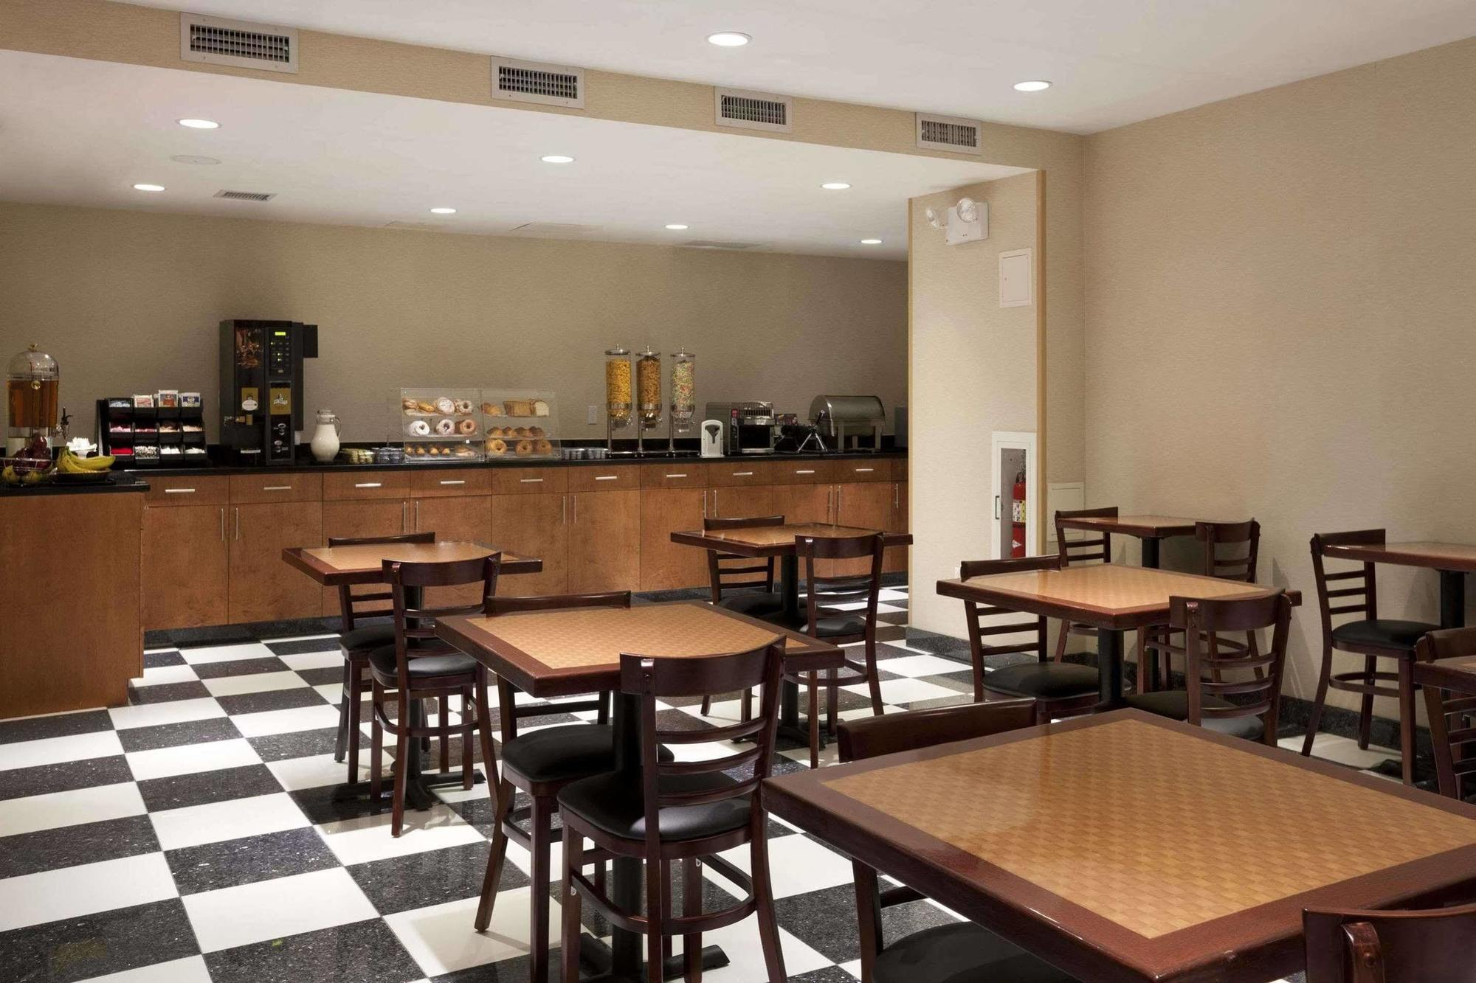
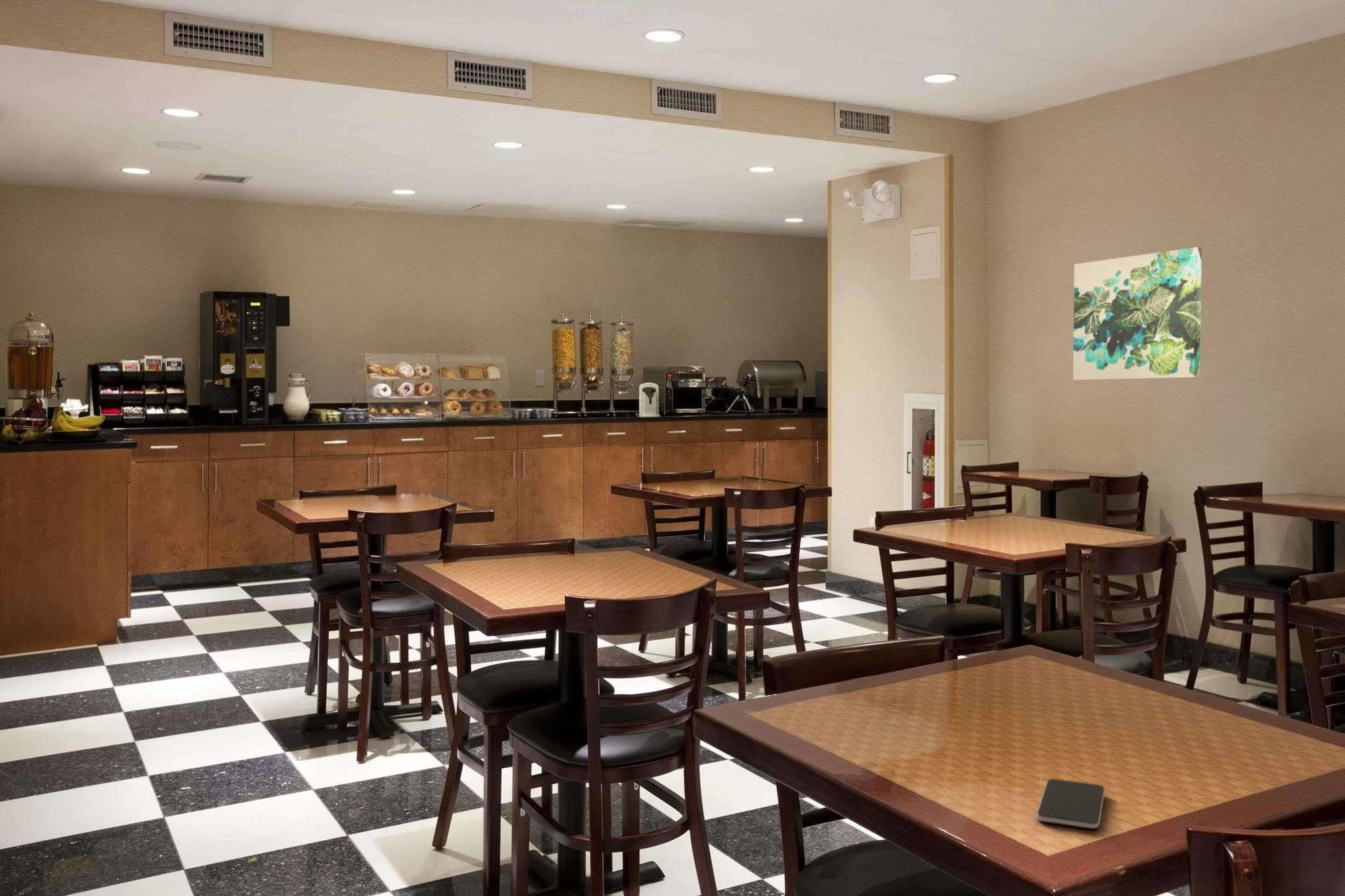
+ wall art [1073,247,1202,381]
+ smartphone [1036,778,1106,829]
